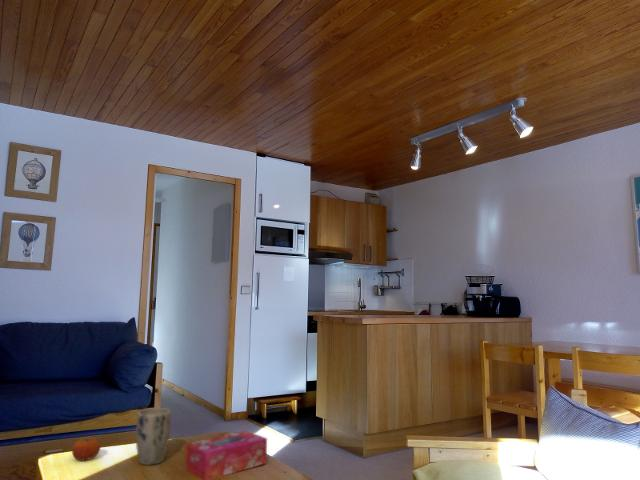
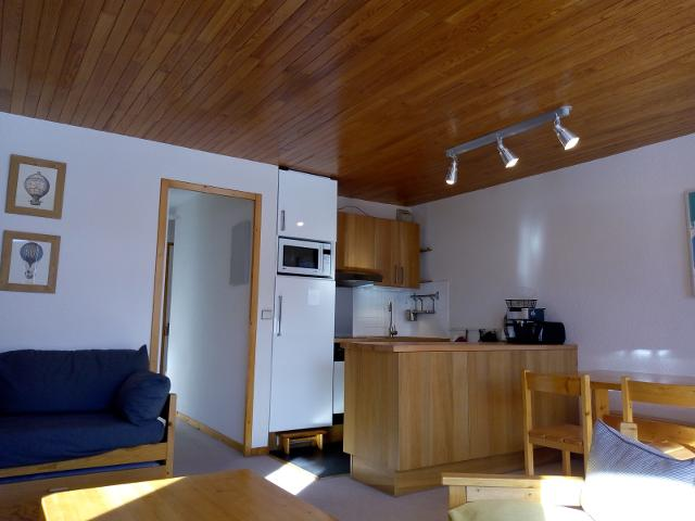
- tissue box [184,430,268,480]
- plant pot [135,407,172,466]
- fruit [71,436,101,461]
